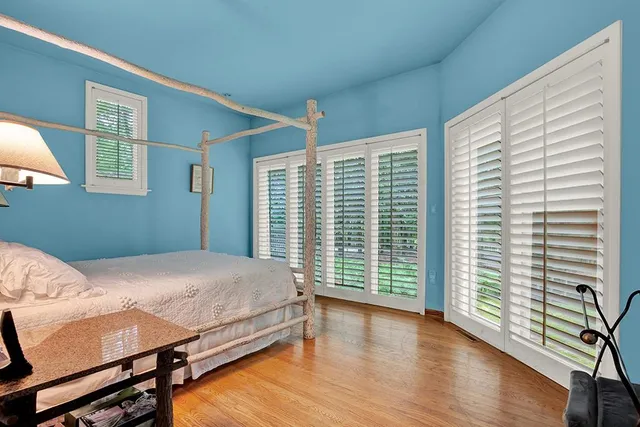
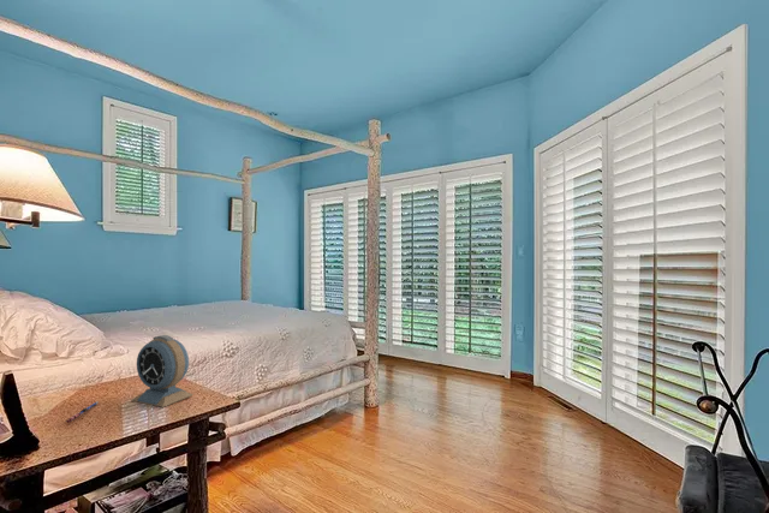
+ alarm clock [131,334,195,408]
+ pen [65,400,100,424]
